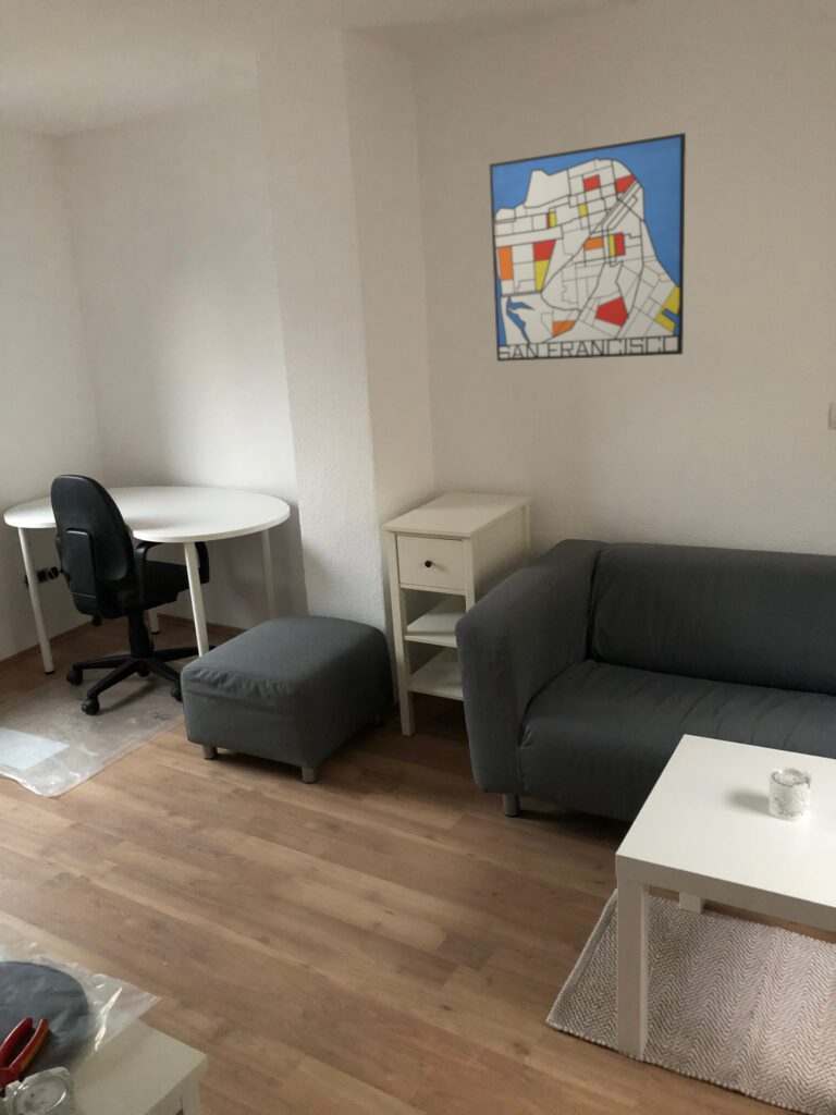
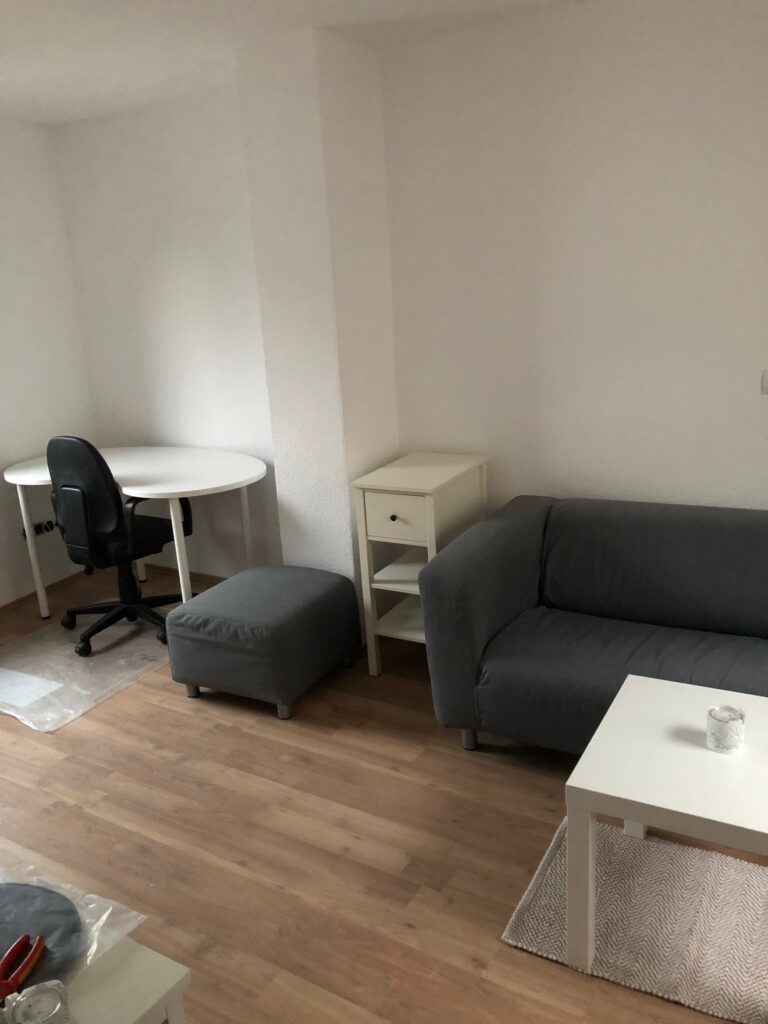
- wall art [489,132,687,363]
